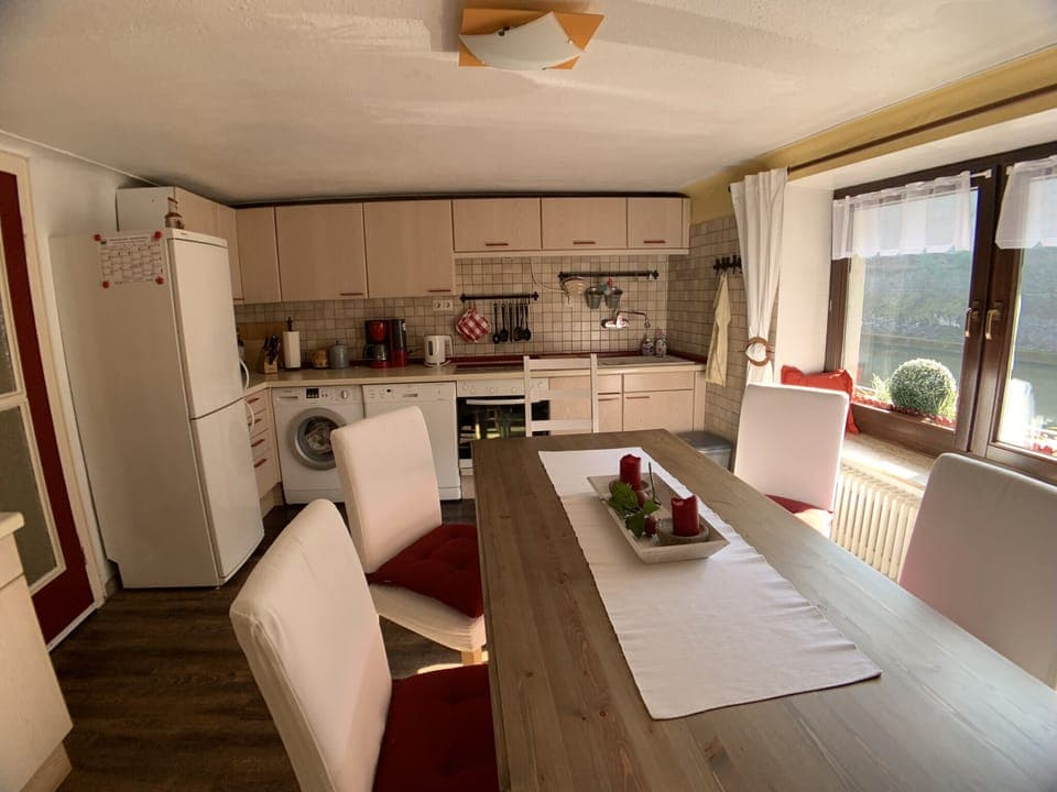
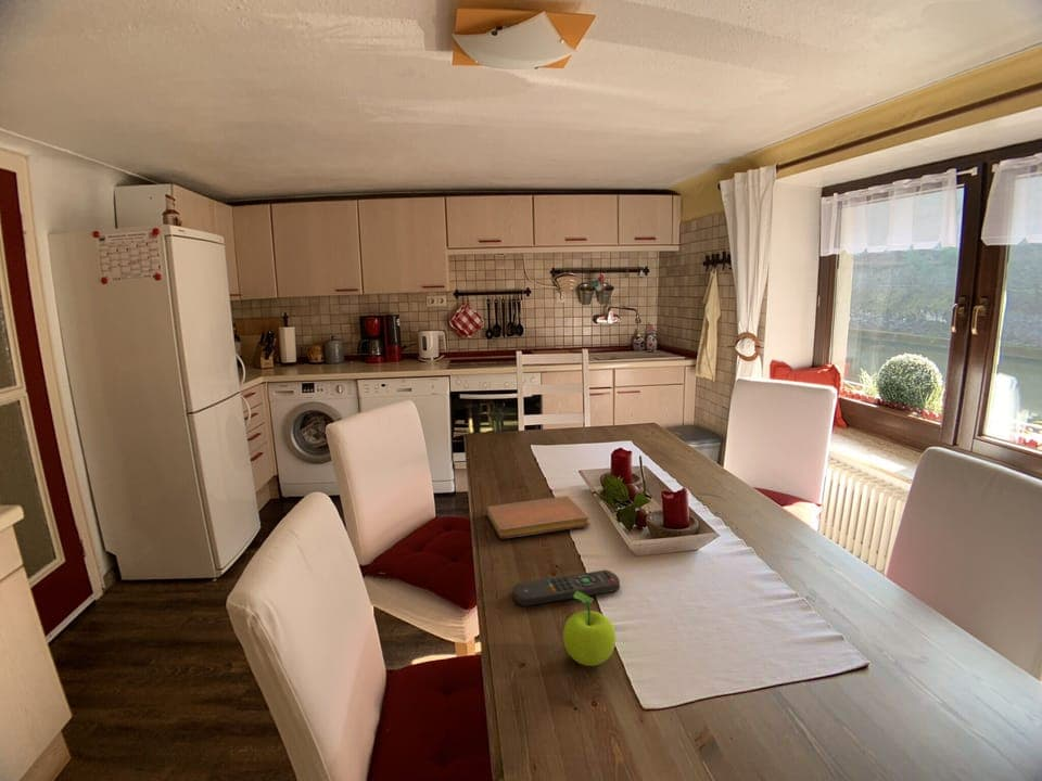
+ remote control [512,568,621,607]
+ notebook [485,495,592,540]
+ fruit [562,591,617,667]
